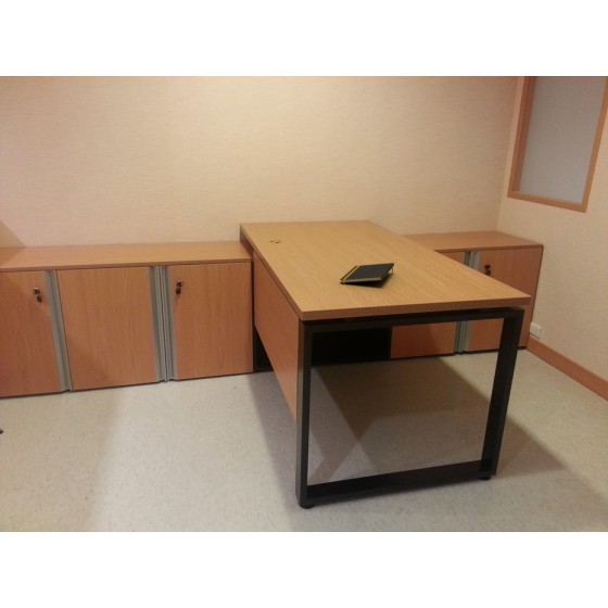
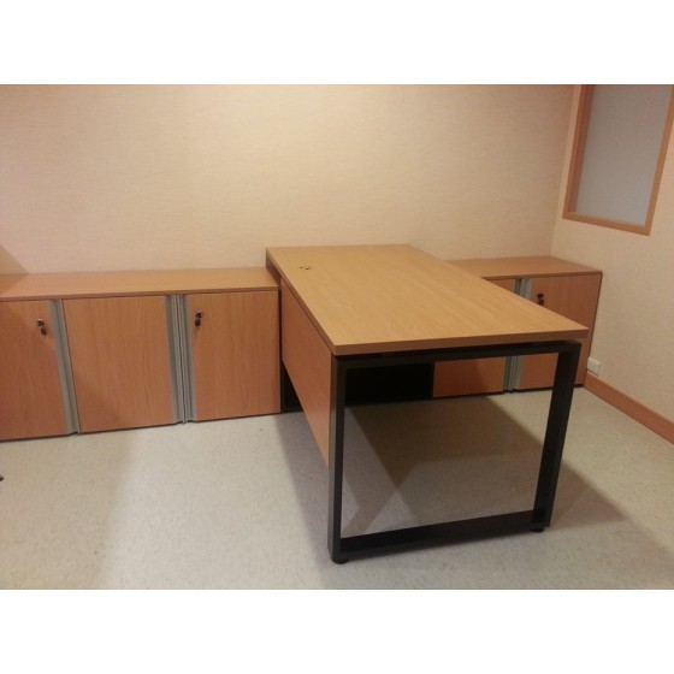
- notepad [339,262,395,284]
